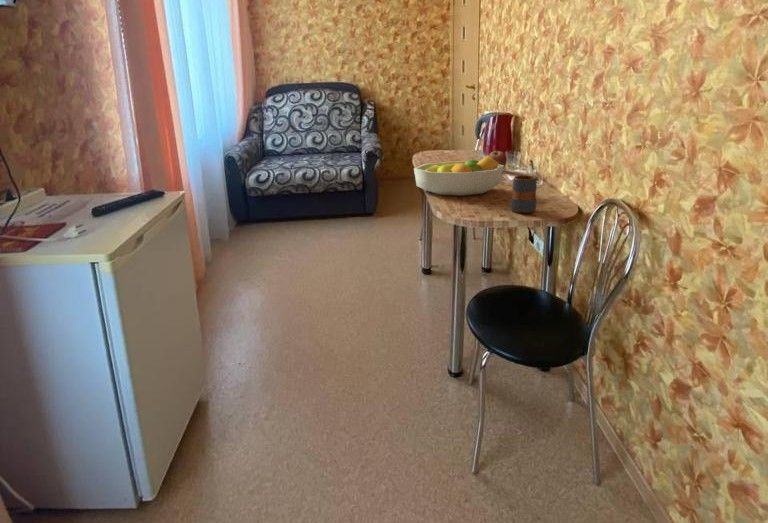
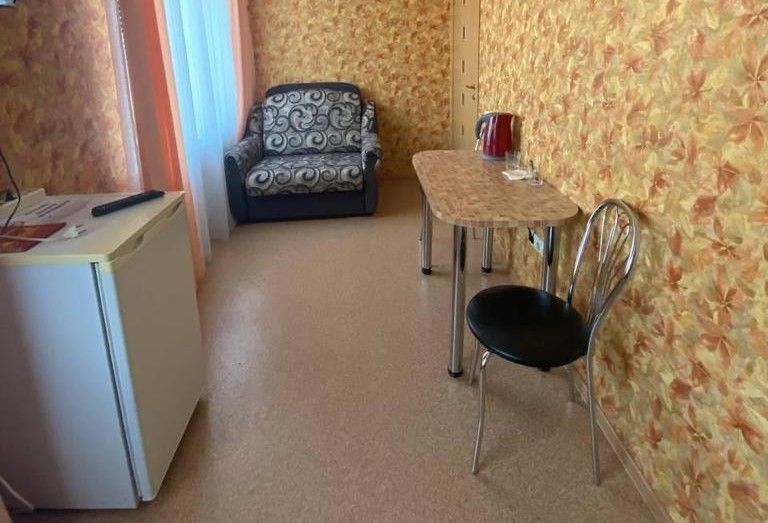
- mug [510,174,538,214]
- apple [487,149,508,170]
- fruit bowl [413,154,504,197]
